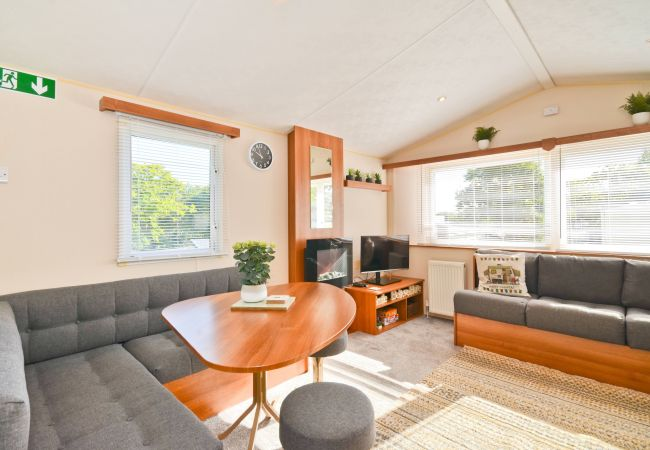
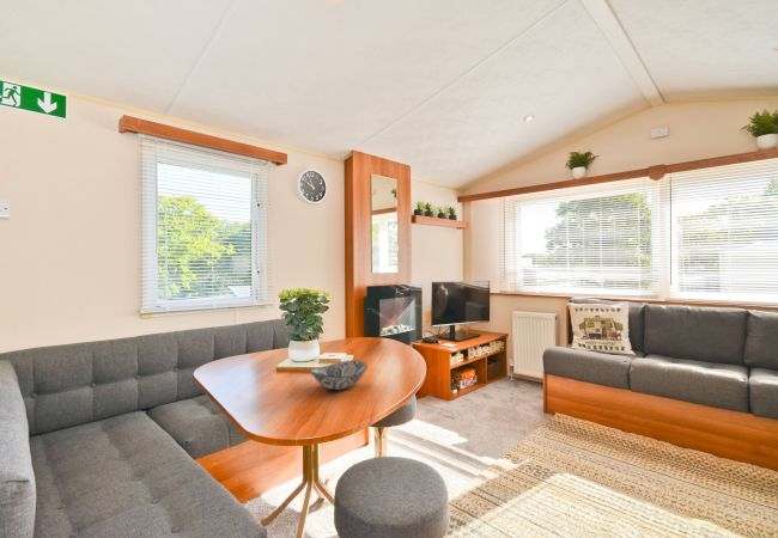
+ decorative bowl [309,359,369,391]
